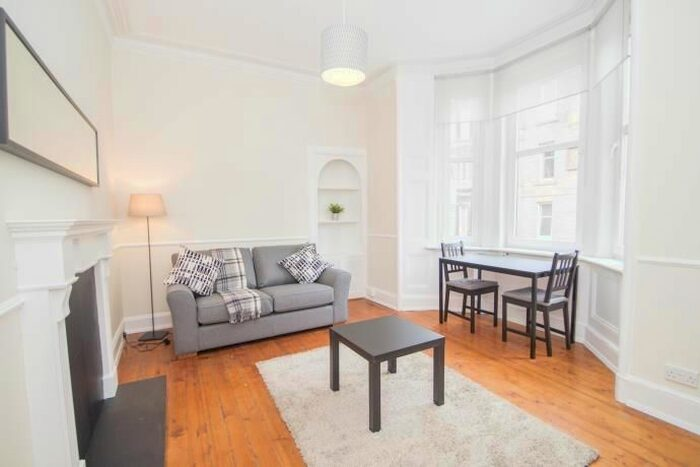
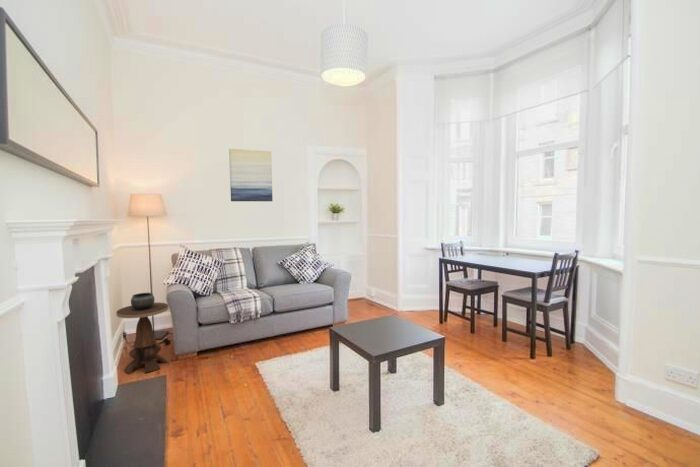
+ wall art [228,148,273,202]
+ side table [115,292,170,375]
